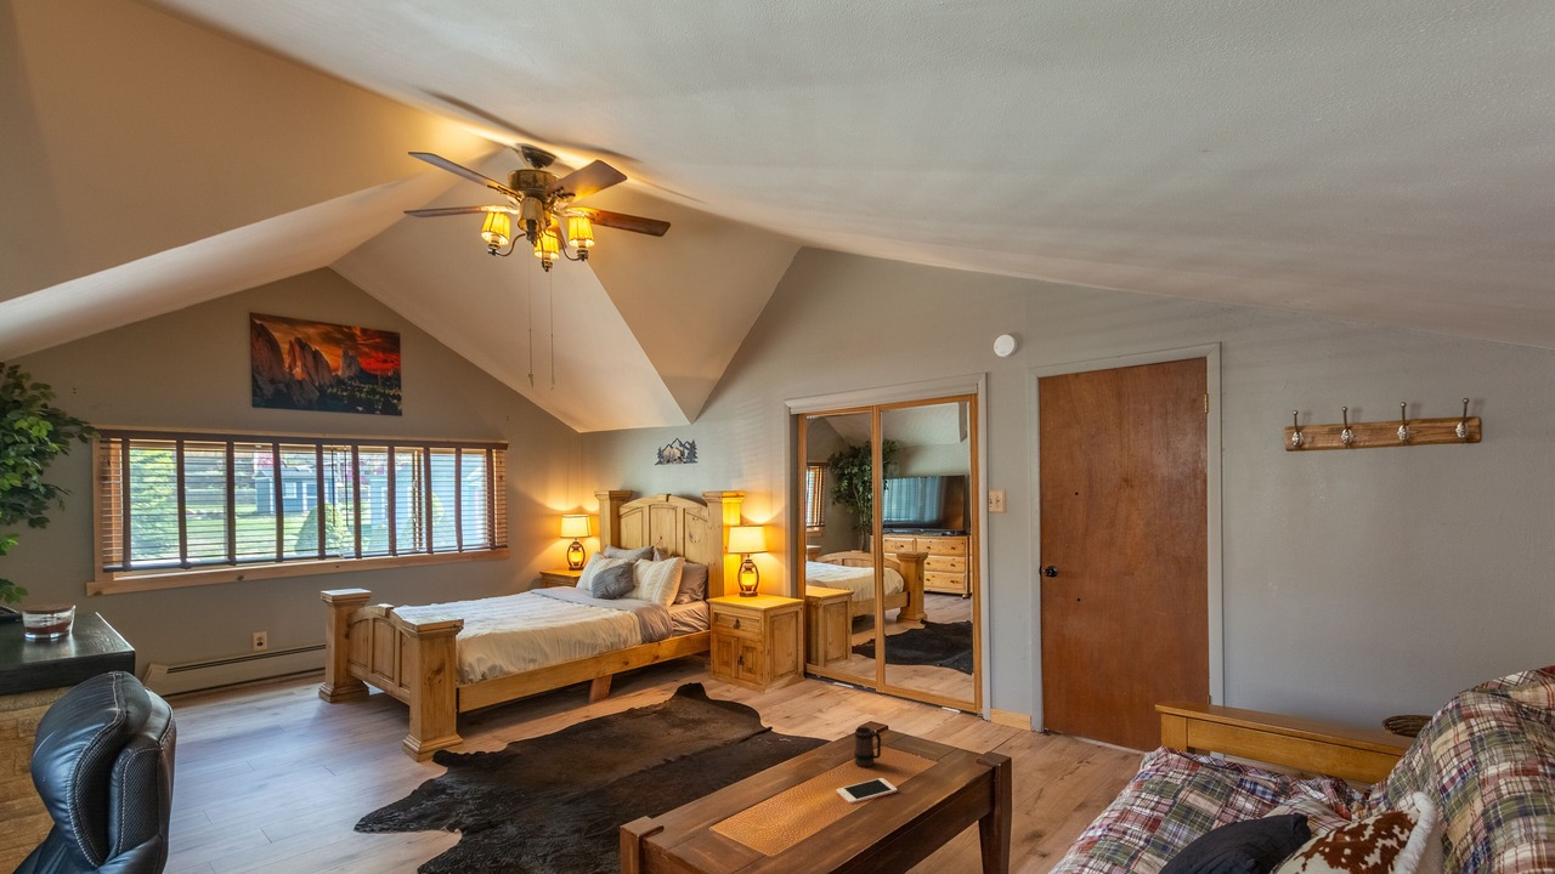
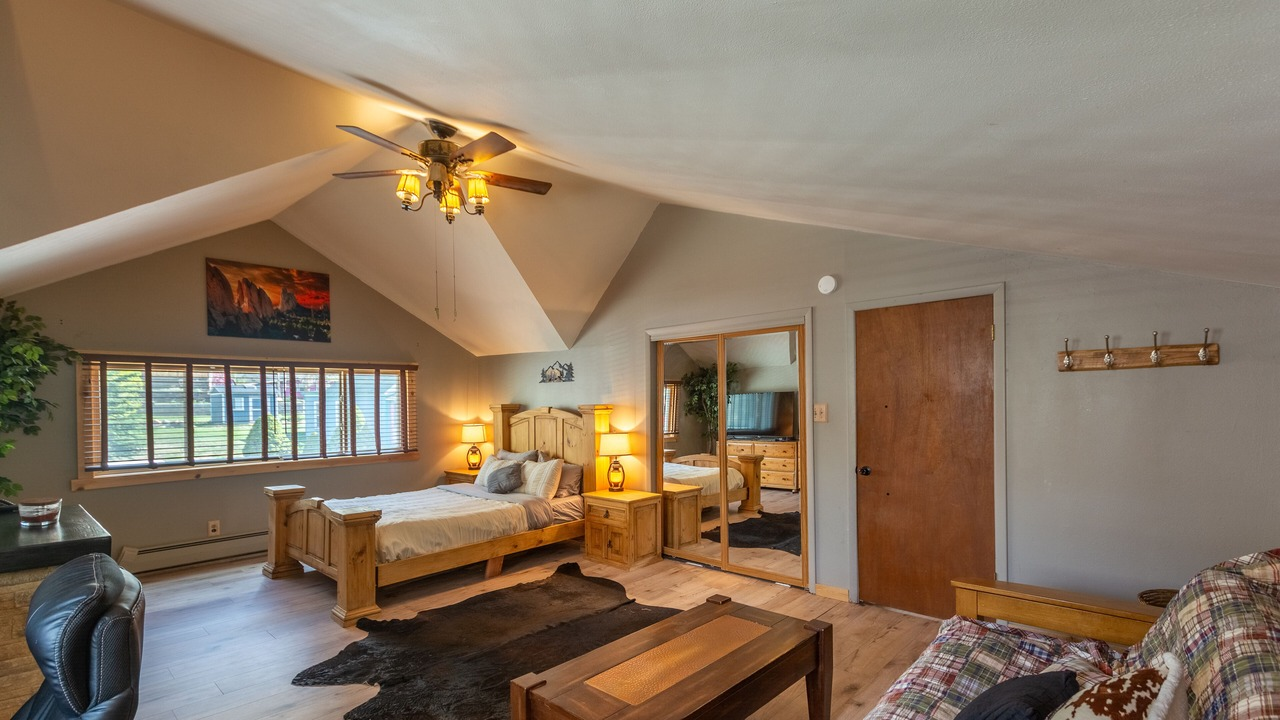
- mug [853,726,882,768]
- cell phone [835,777,898,805]
